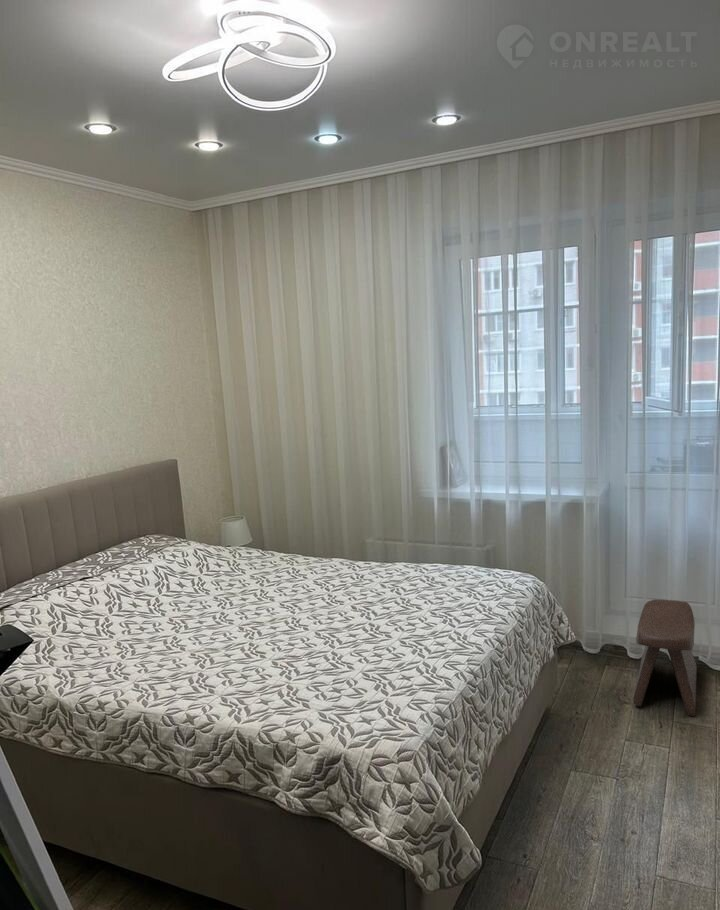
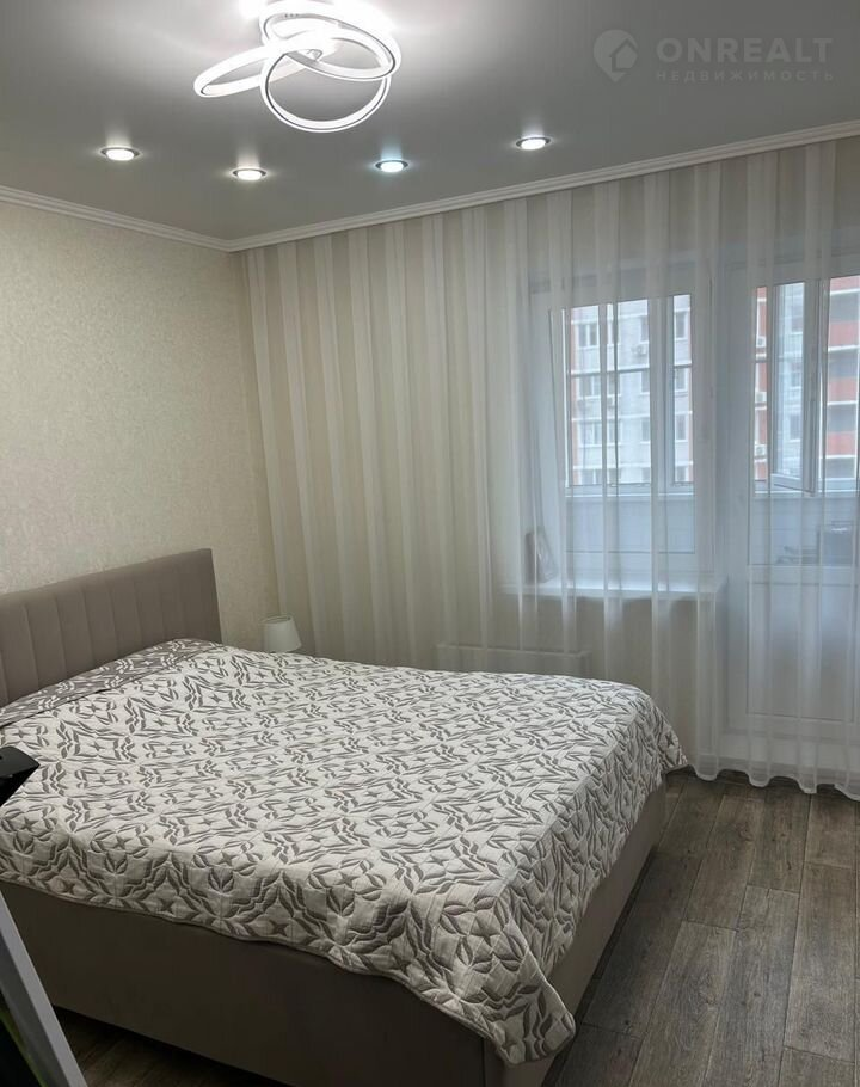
- stool [633,599,698,717]
